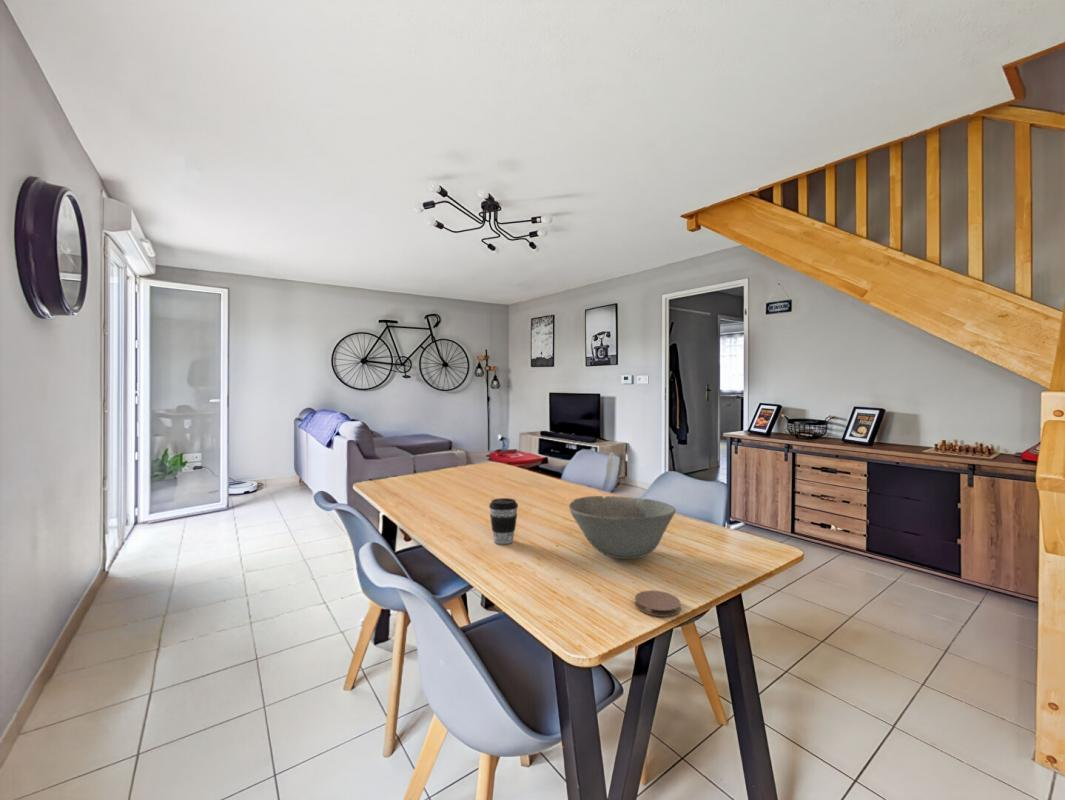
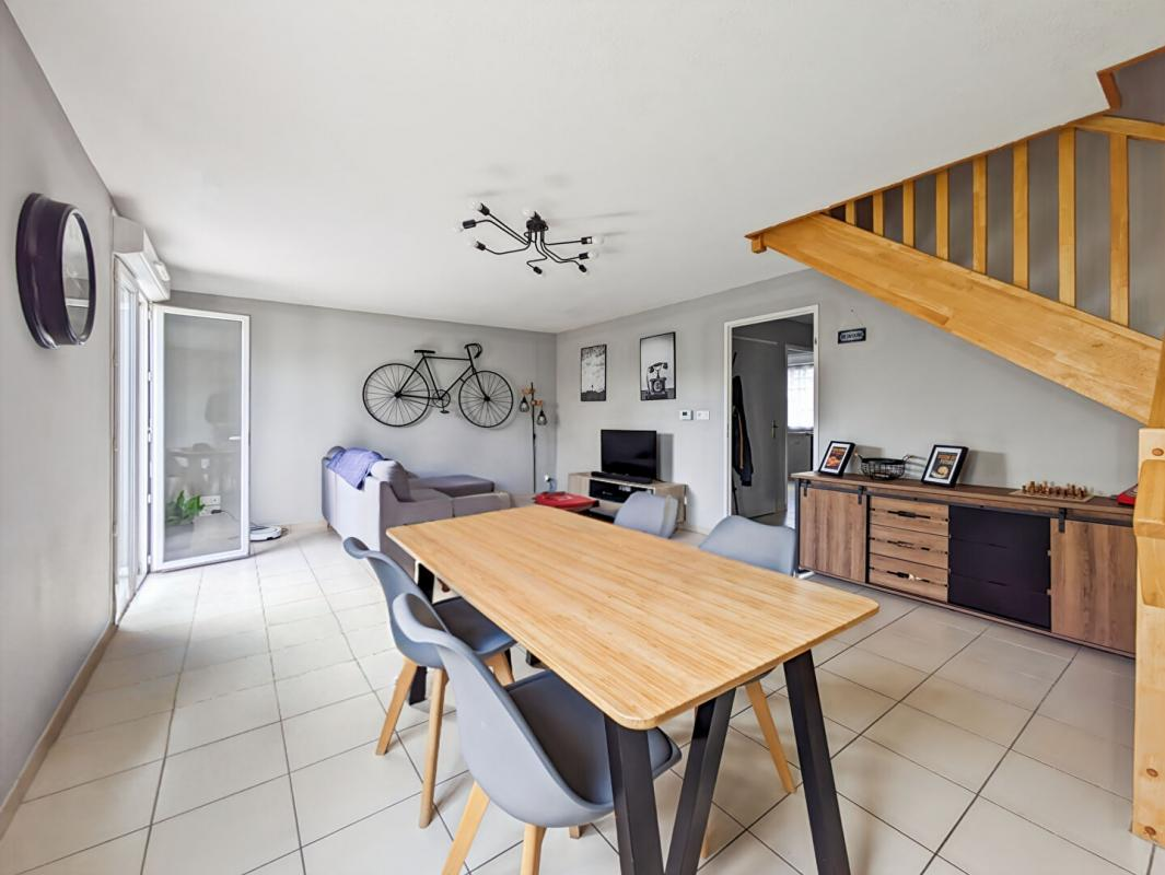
- bowl [568,495,677,560]
- coffee cup [488,497,519,545]
- coaster [634,589,682,618]
